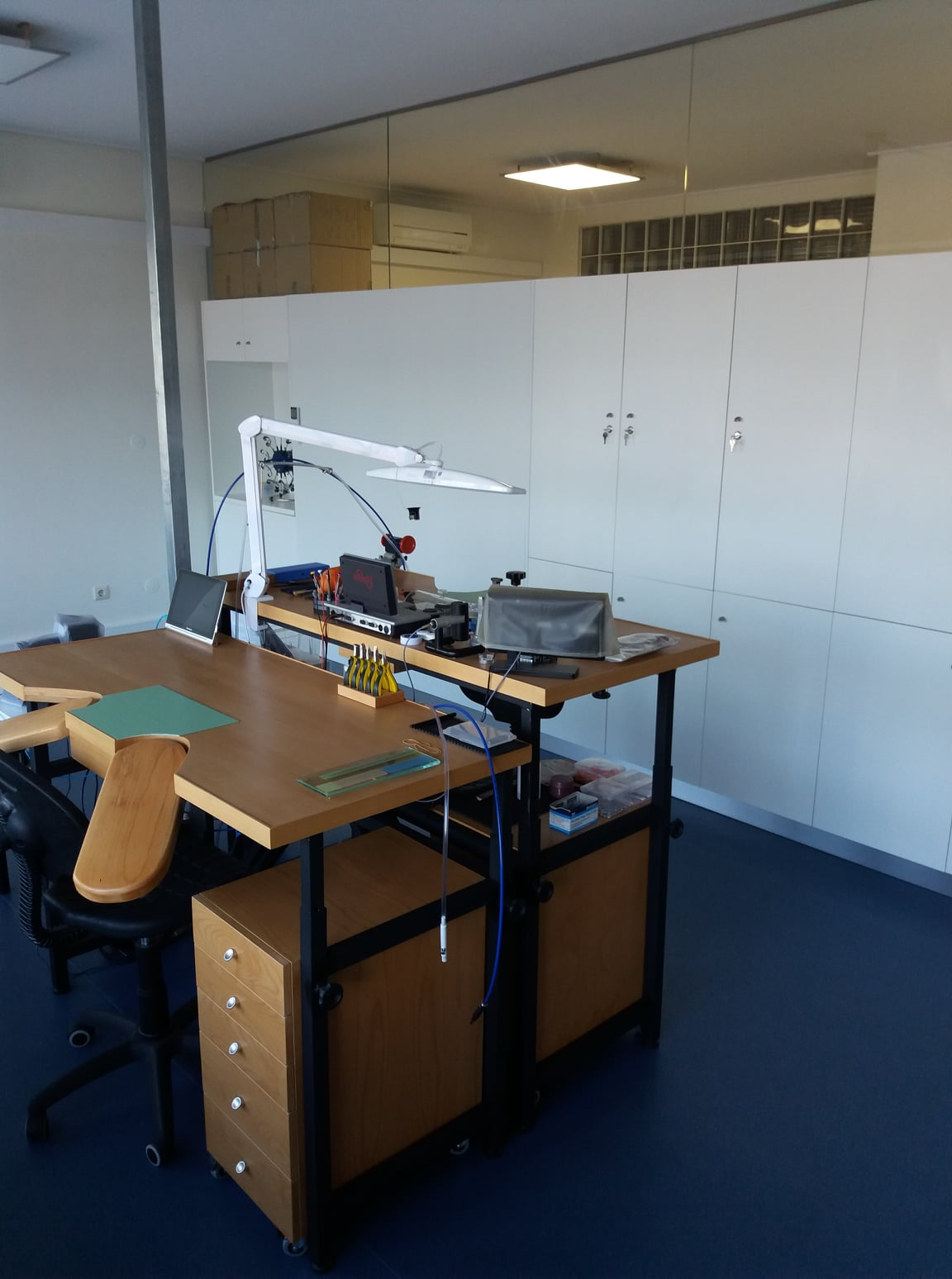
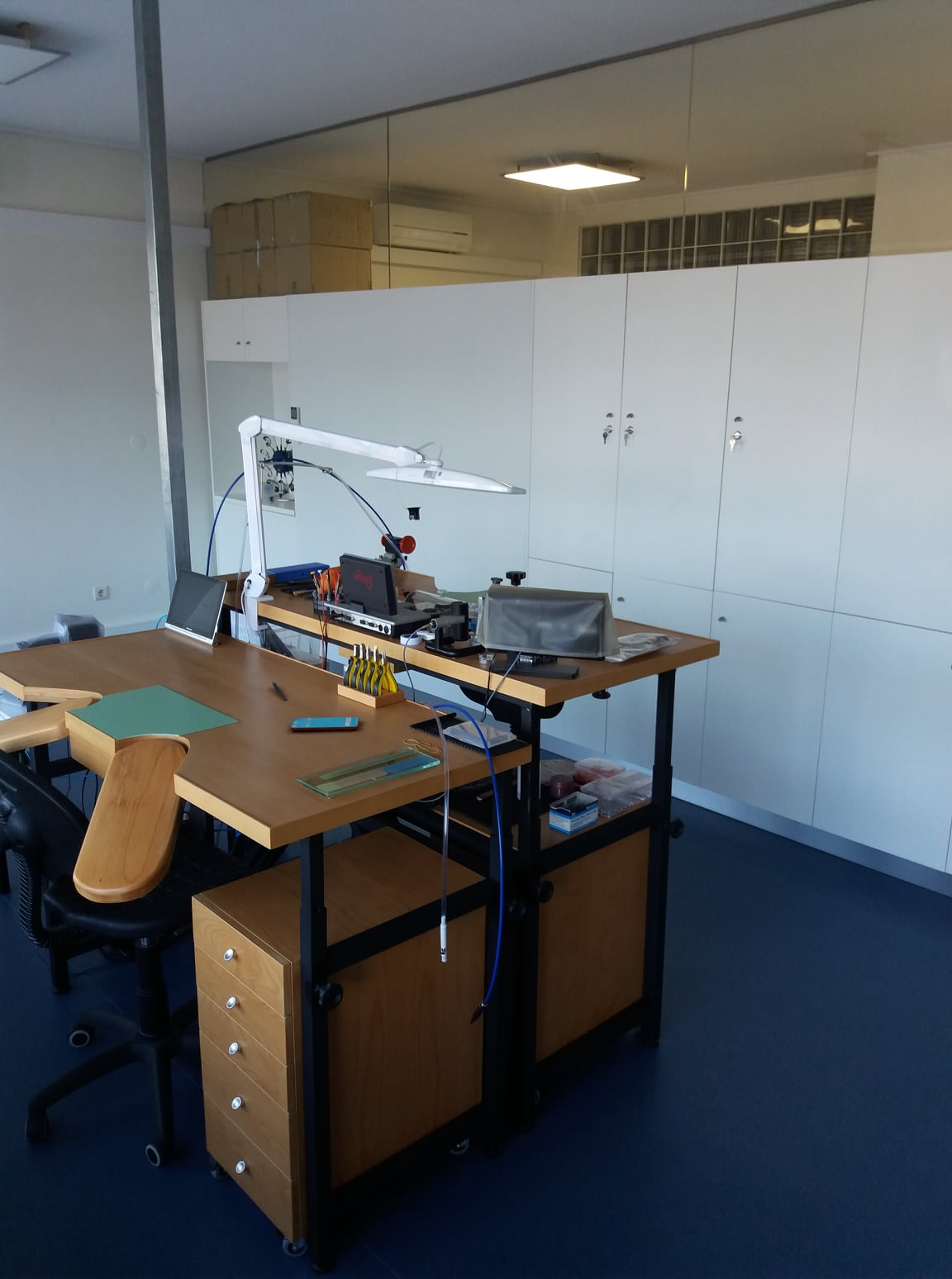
+ pen [271,681,287,701]
+ smartphone [289,716,360,731]
